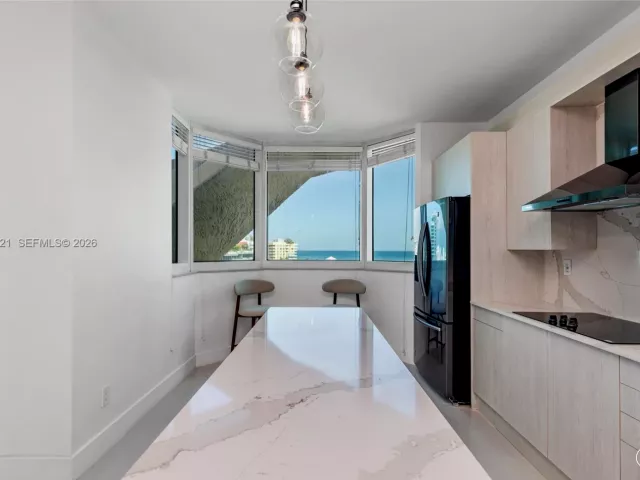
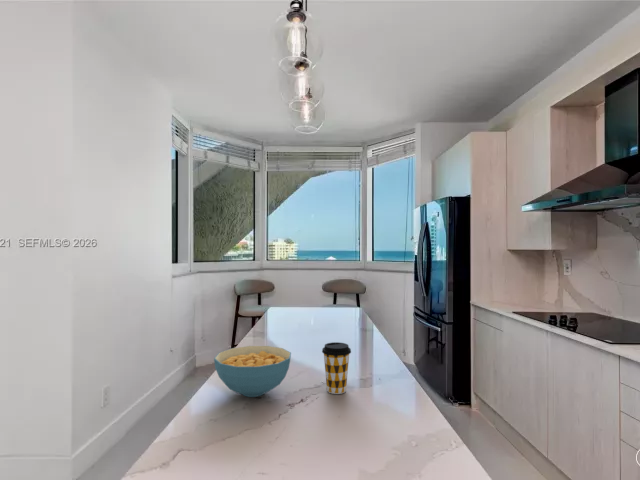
+ coffee cup [321,341,352,395]
+ cereal bowl [213,345,292,398]
